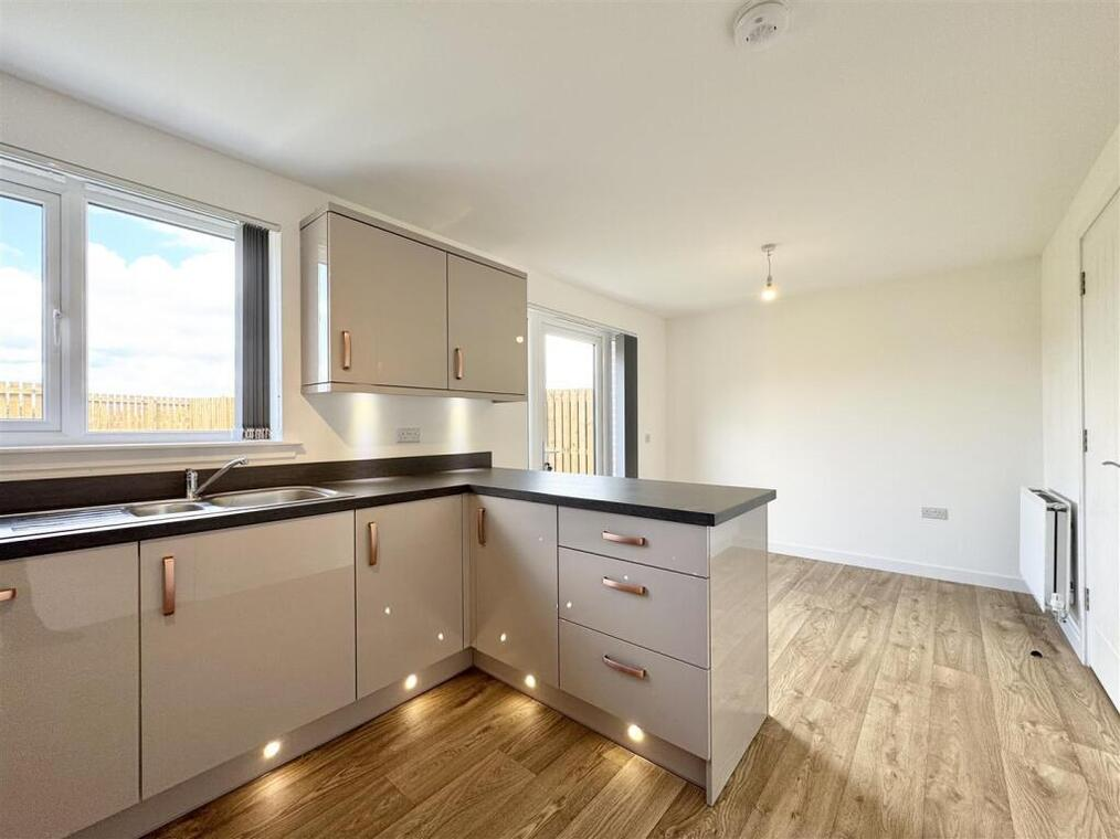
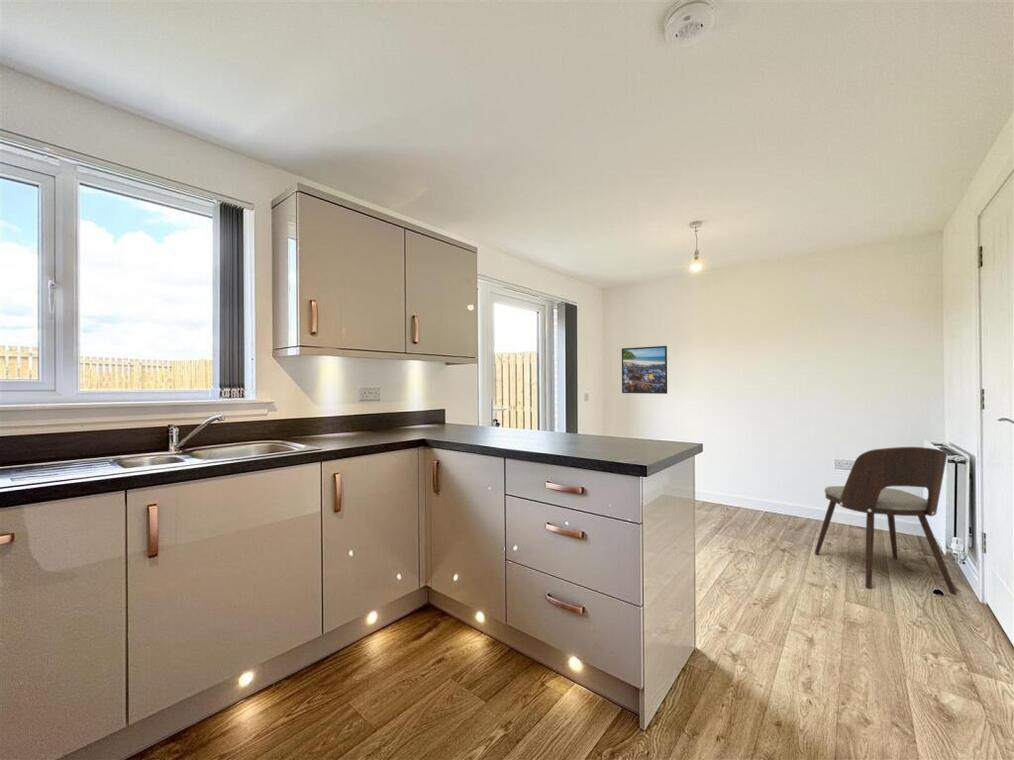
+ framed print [621,345,668,395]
+ dining chair [814,446,958,596]
